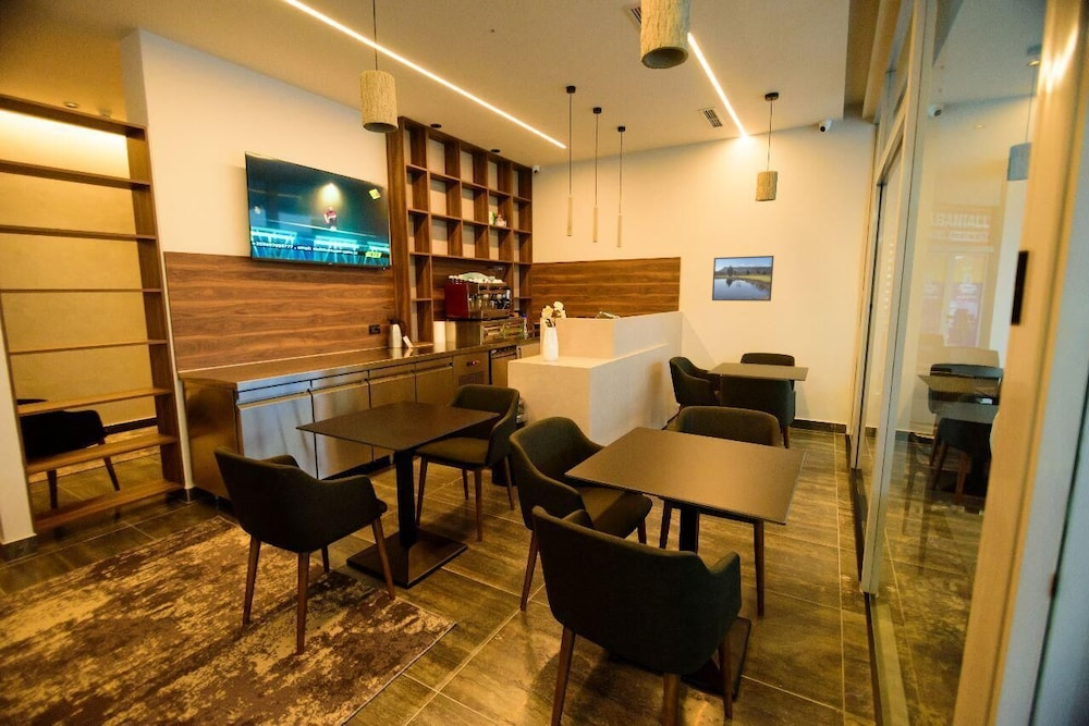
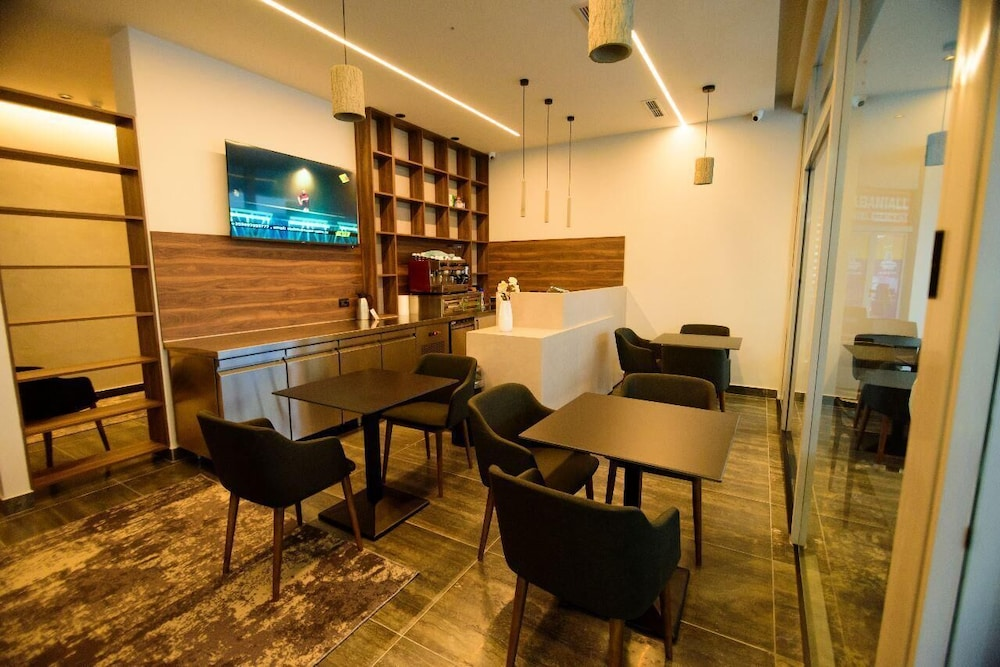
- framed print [711,255,775,303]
